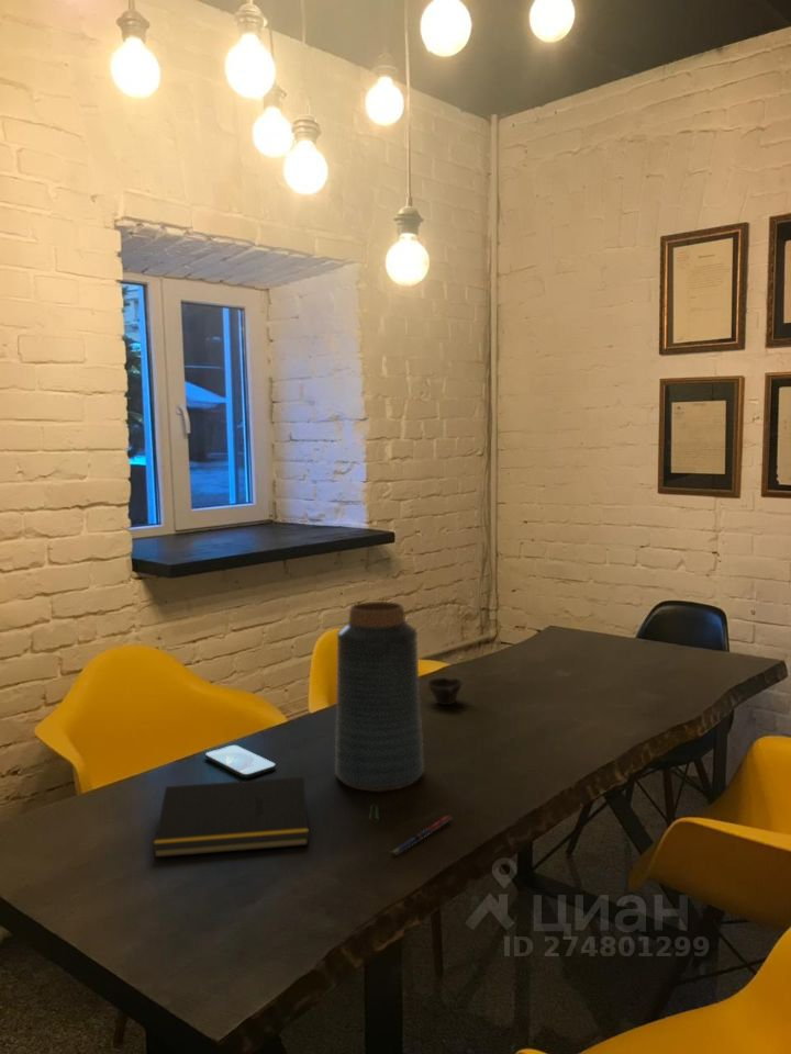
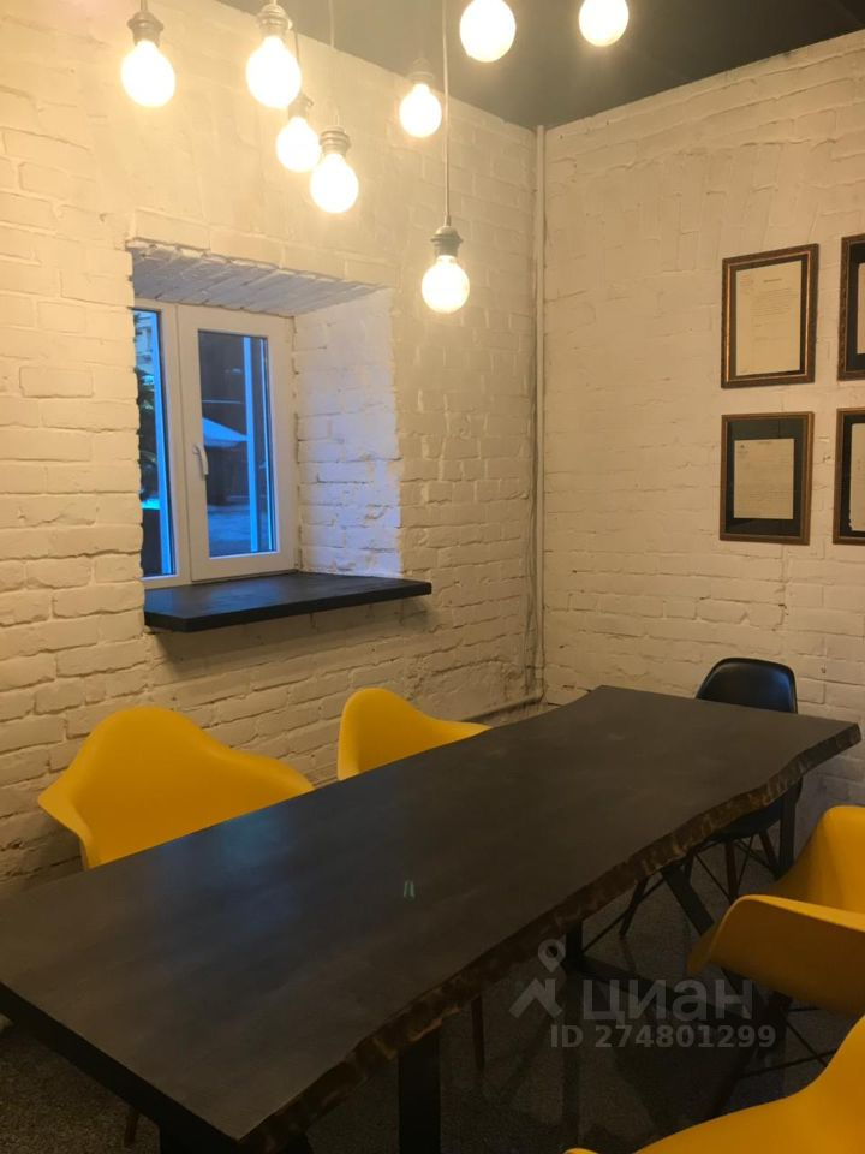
- smartphone [204,744,277,778]
- vase [334,601,425,793]
- notepad [153,776,310,859]
- pen [389,815,454,855]
- cup [426,676,465,706]
